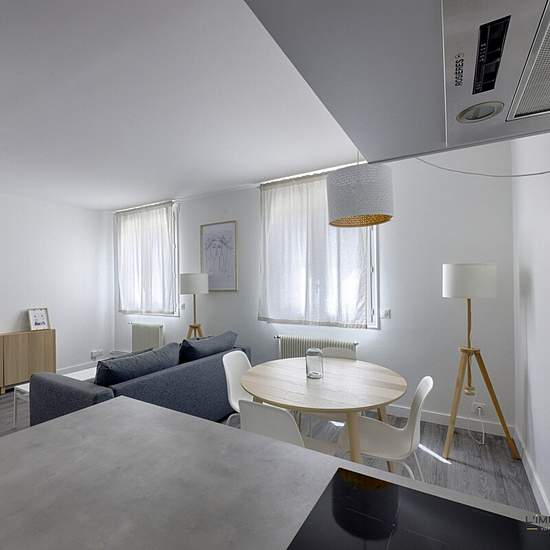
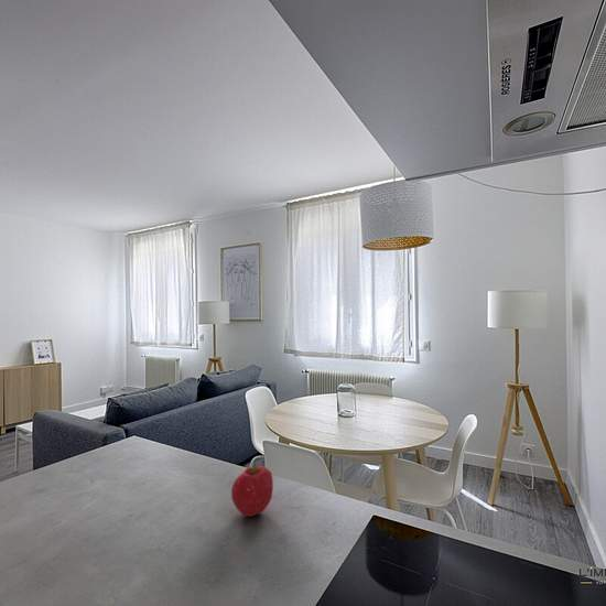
+ fruit [230,463,274,518]
